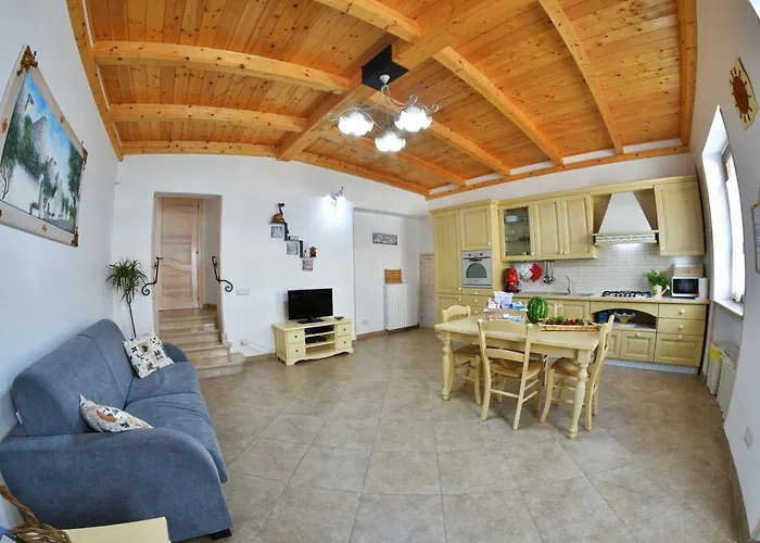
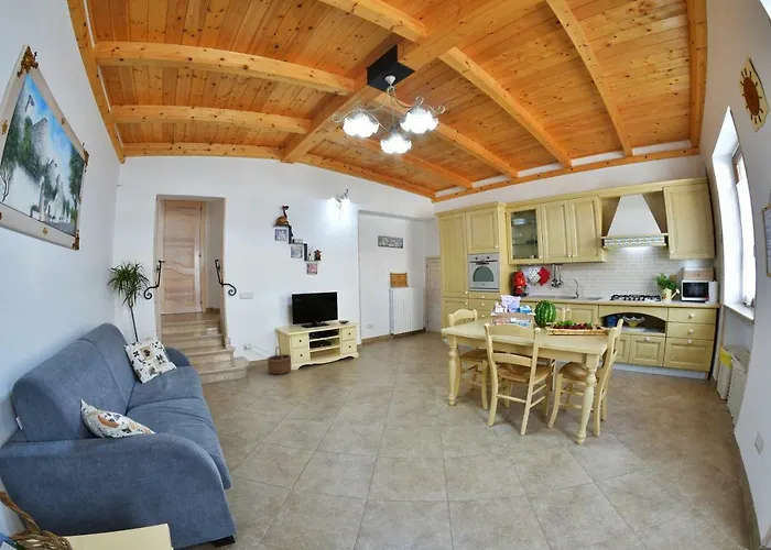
+ wicker basket [267,345,292,375]
